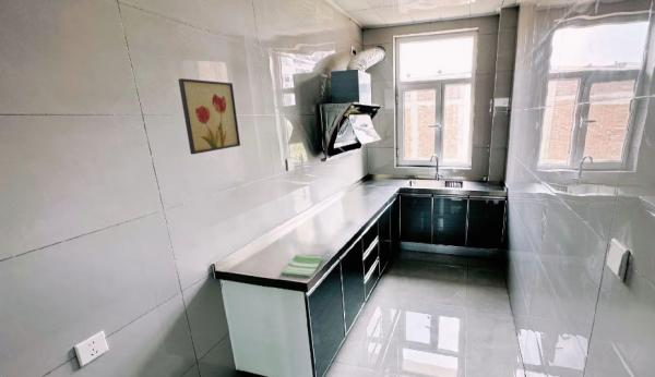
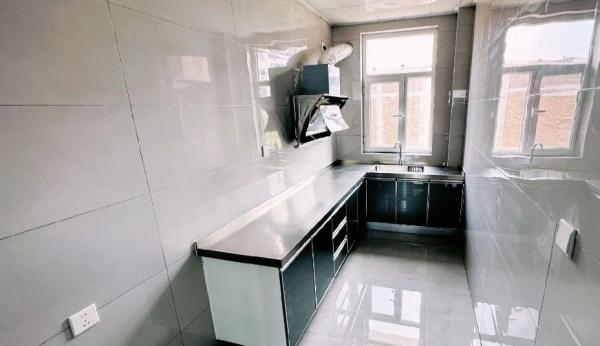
- wall art [178,77,241,155]
- dish towel [279,253,323,279]
